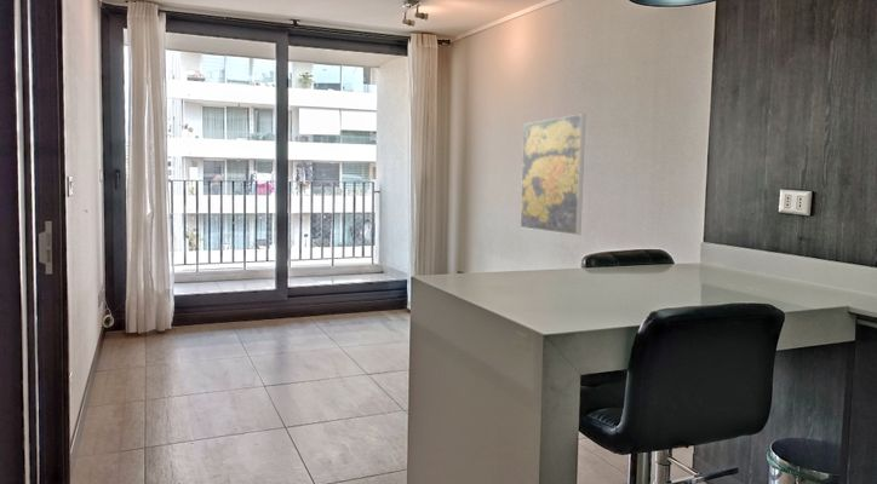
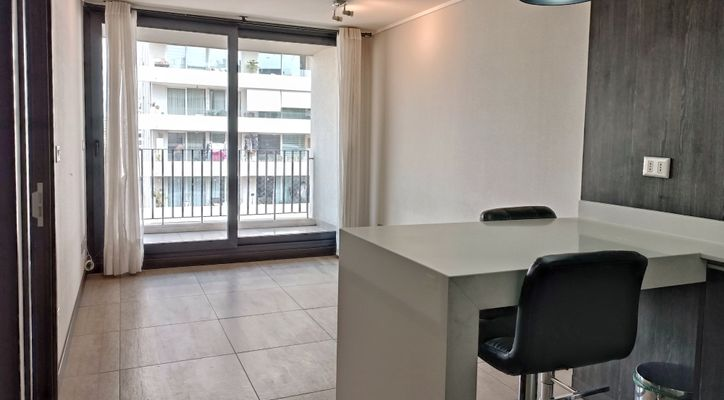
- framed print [520,113,586,236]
